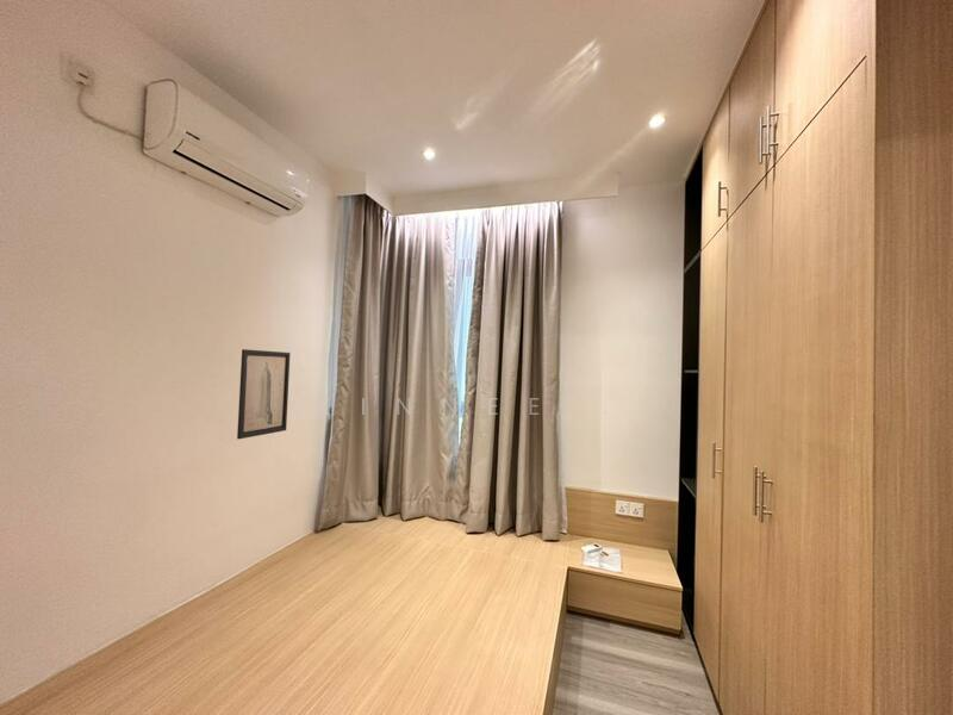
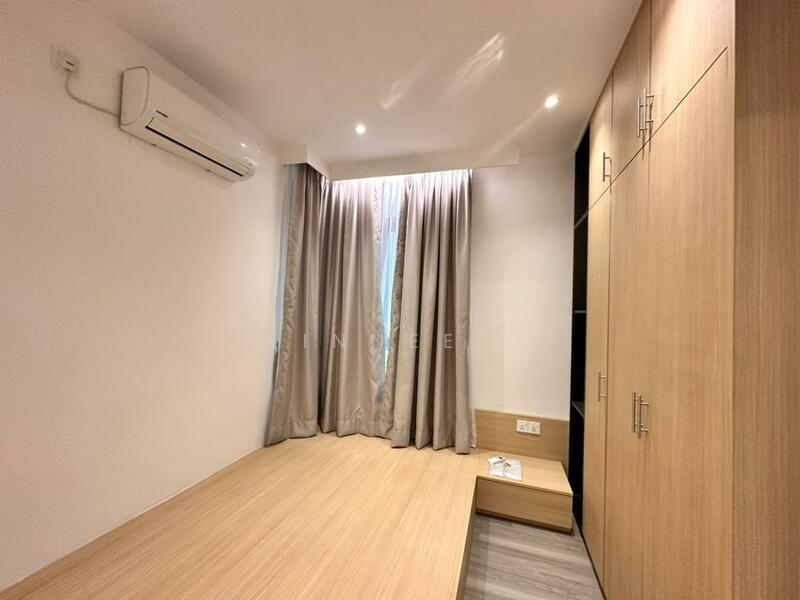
- wall art [236,348,292,440]
